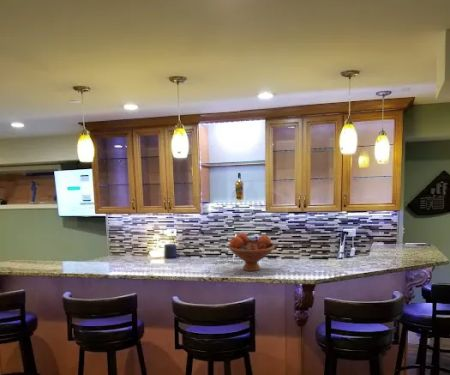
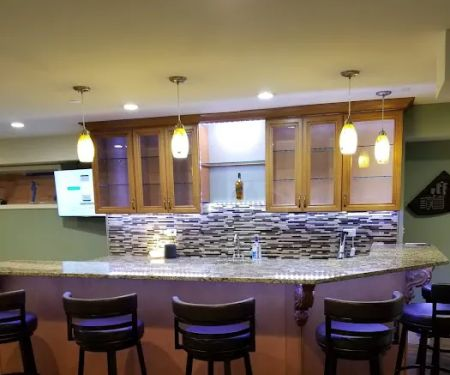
- fruit bowl [227,232,276,272]
